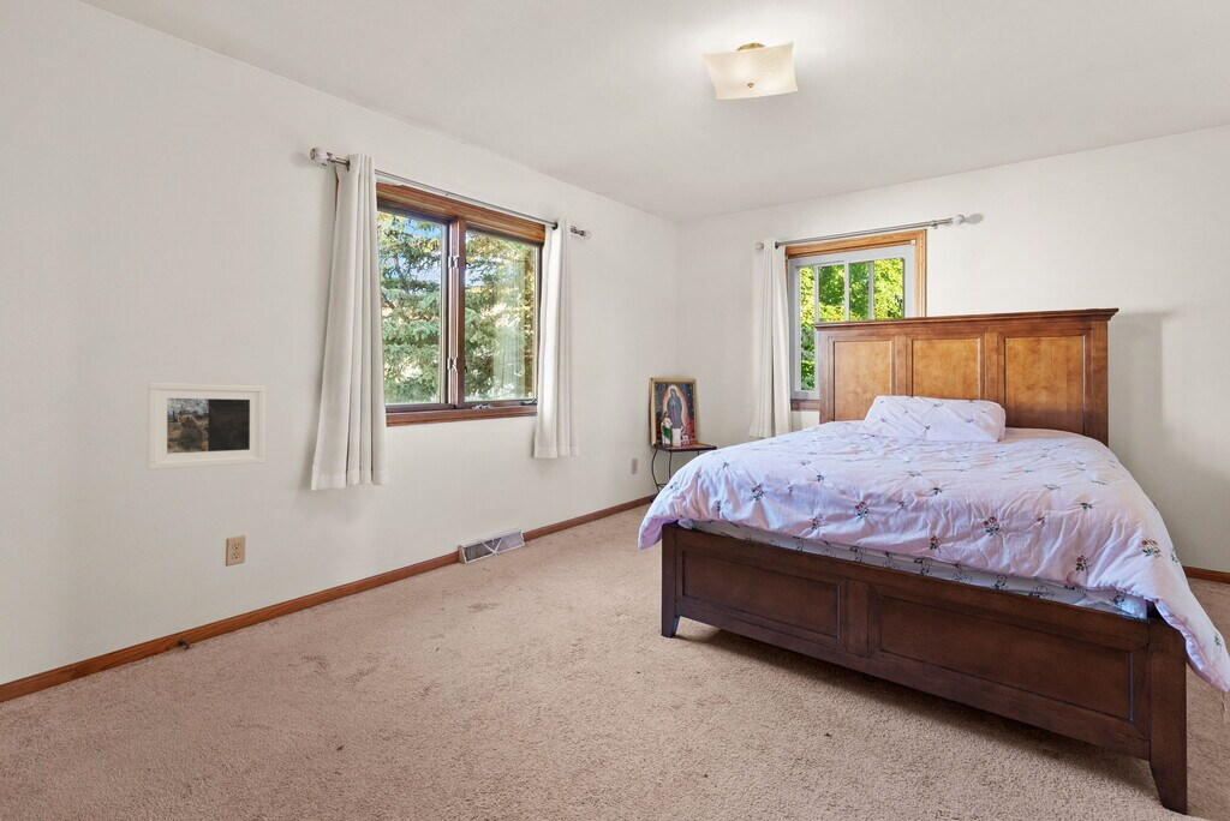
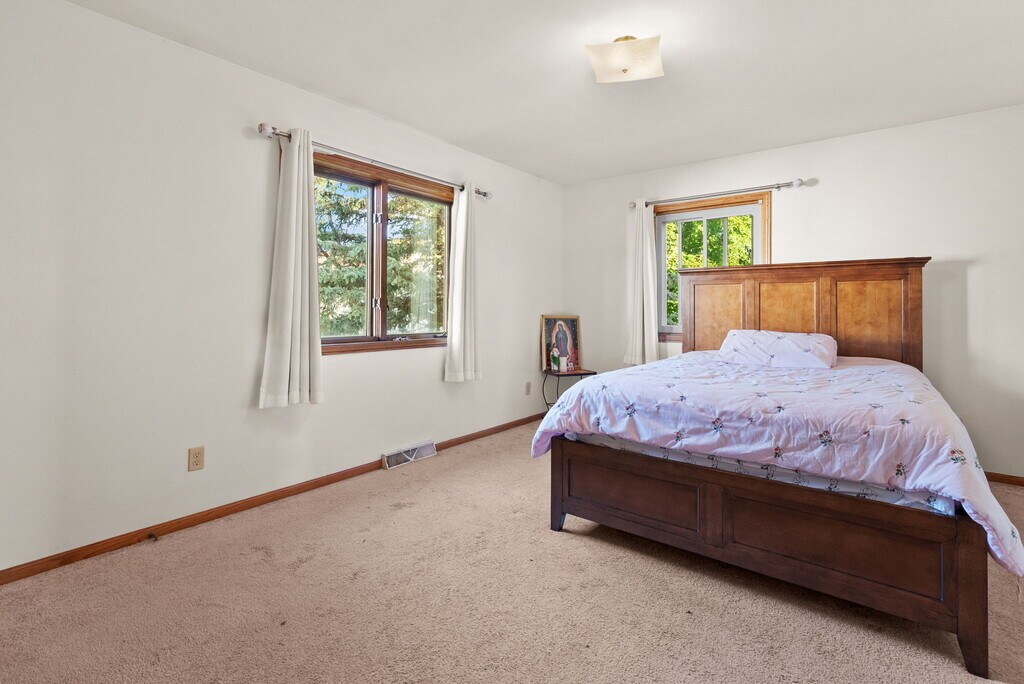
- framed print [147,382,267,471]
